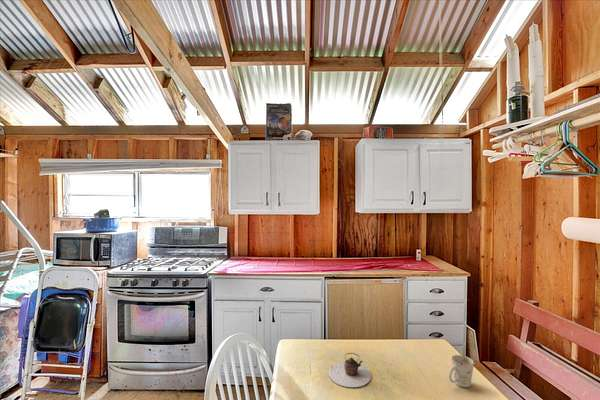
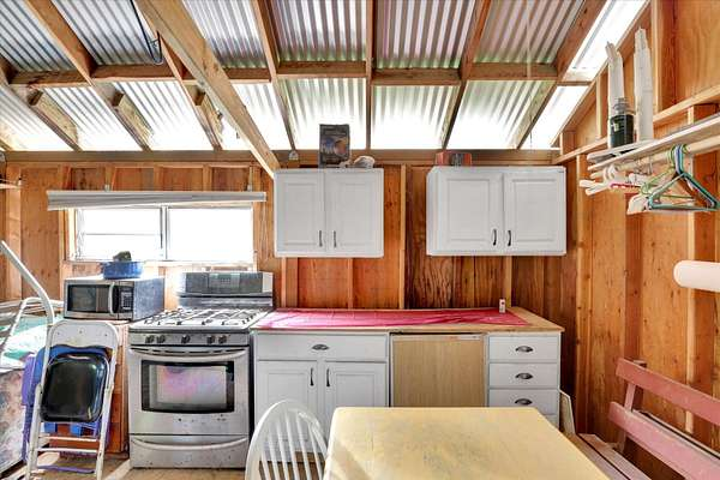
- teapot [327,352,372,388]
- mug [448,354,475,388]
